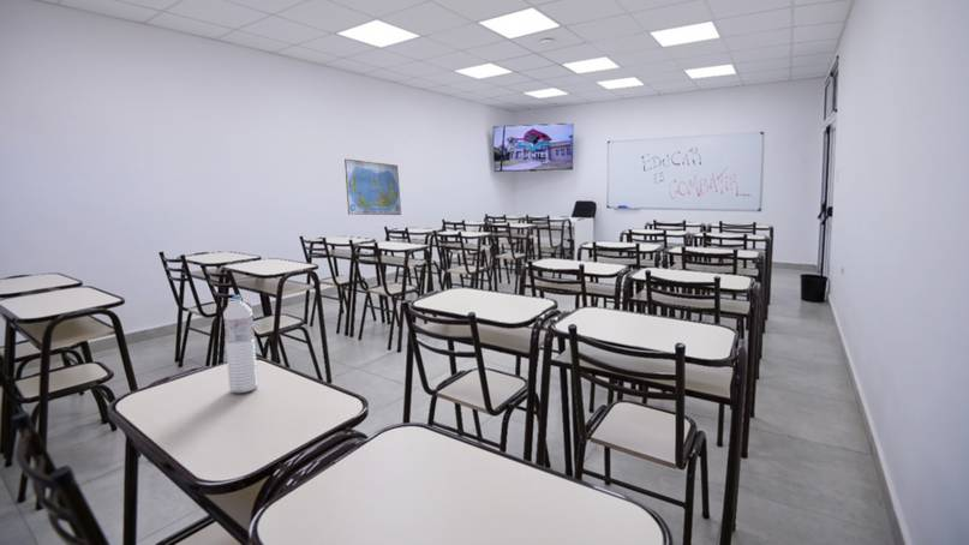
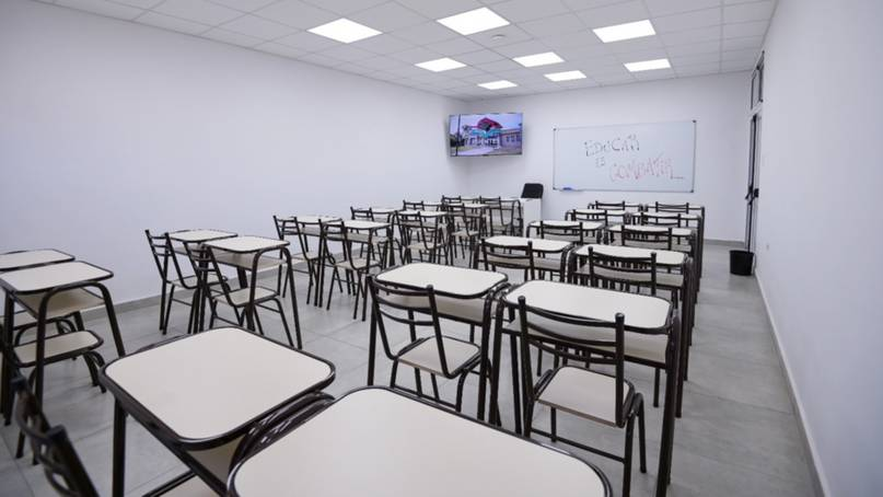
- water bottle [222,294,259,394]
- world map [343,157,402,216]
